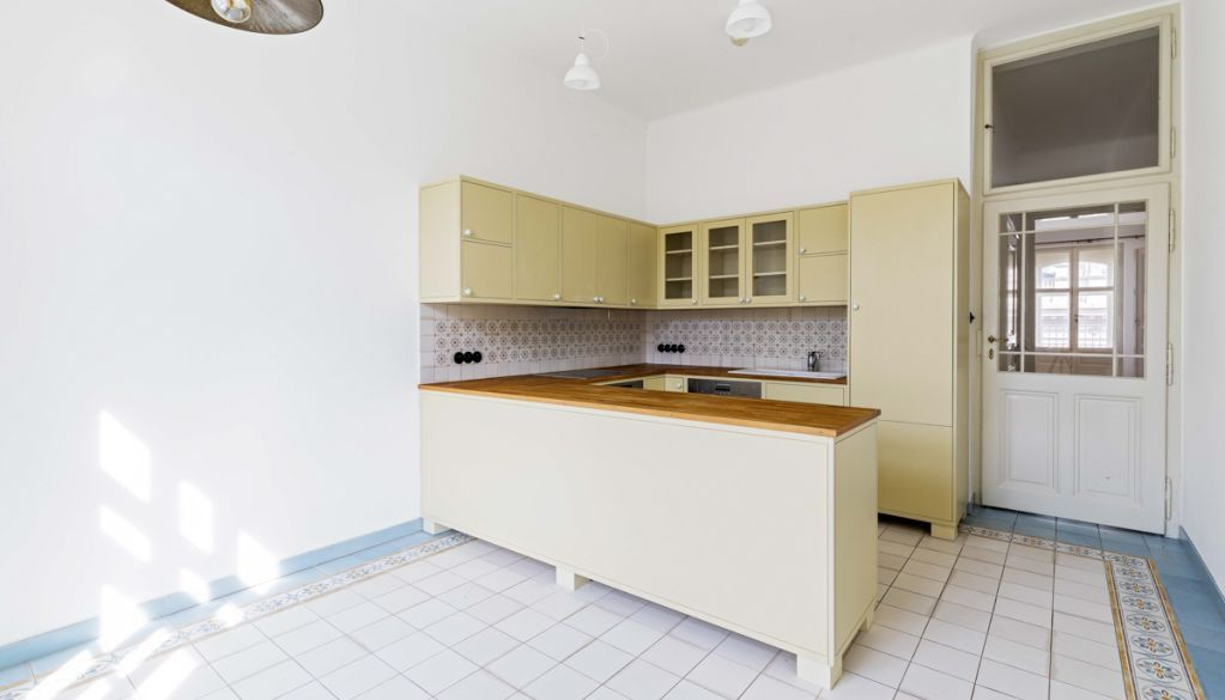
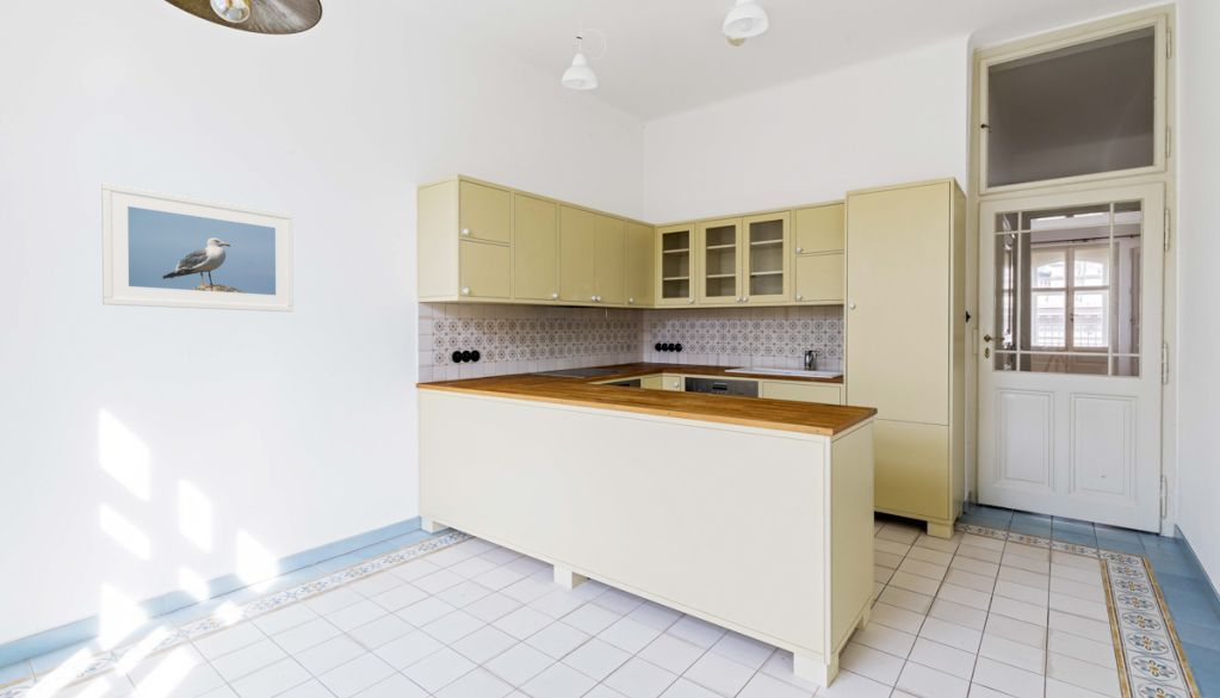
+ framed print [100,181,295,313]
